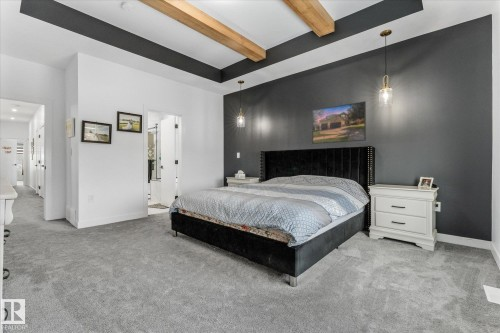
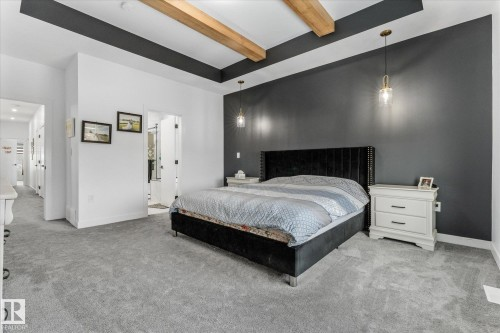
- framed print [311,100,367,145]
